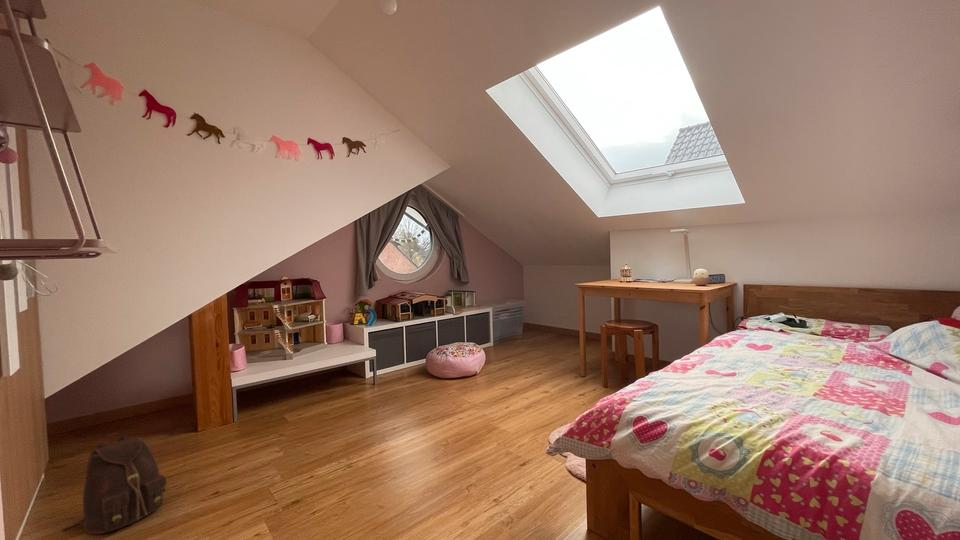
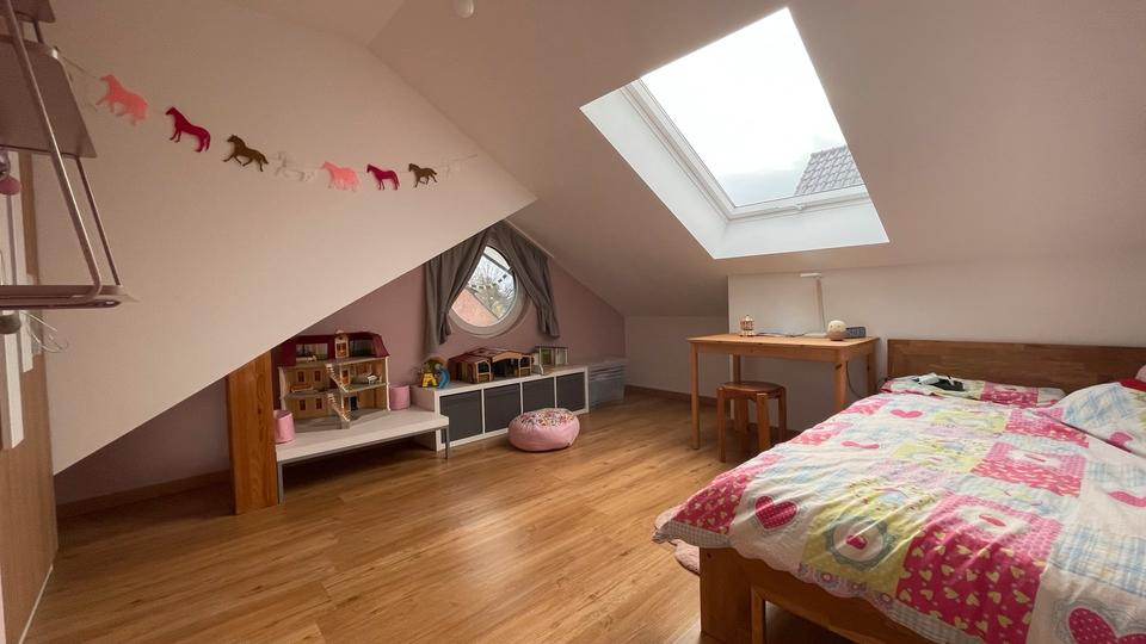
- backpack [60,432,167,535]
